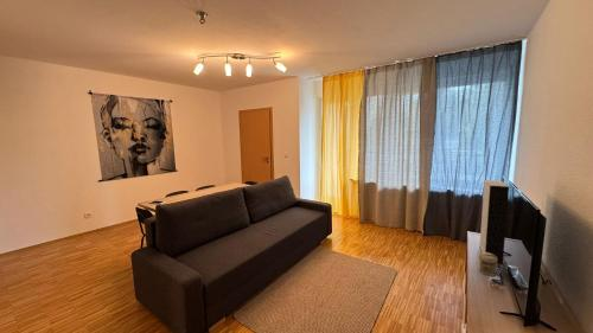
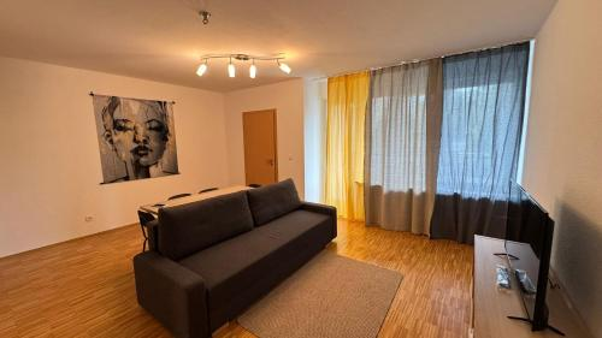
- speaker [478,179,510,265]
- jar [477,251,498,276]
